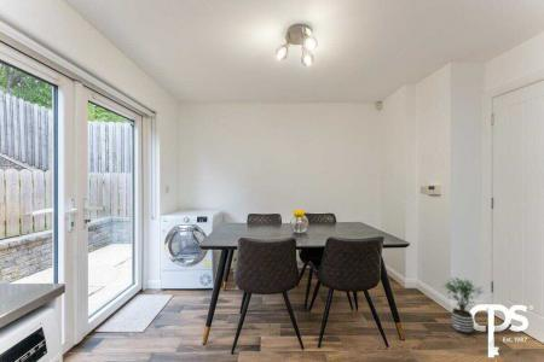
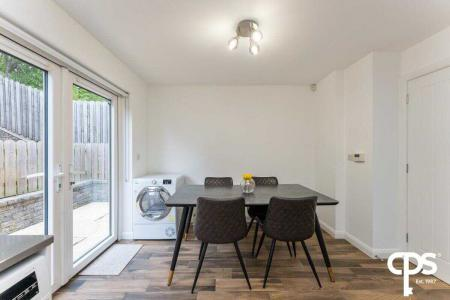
- potted plant [440,276,486,335]
